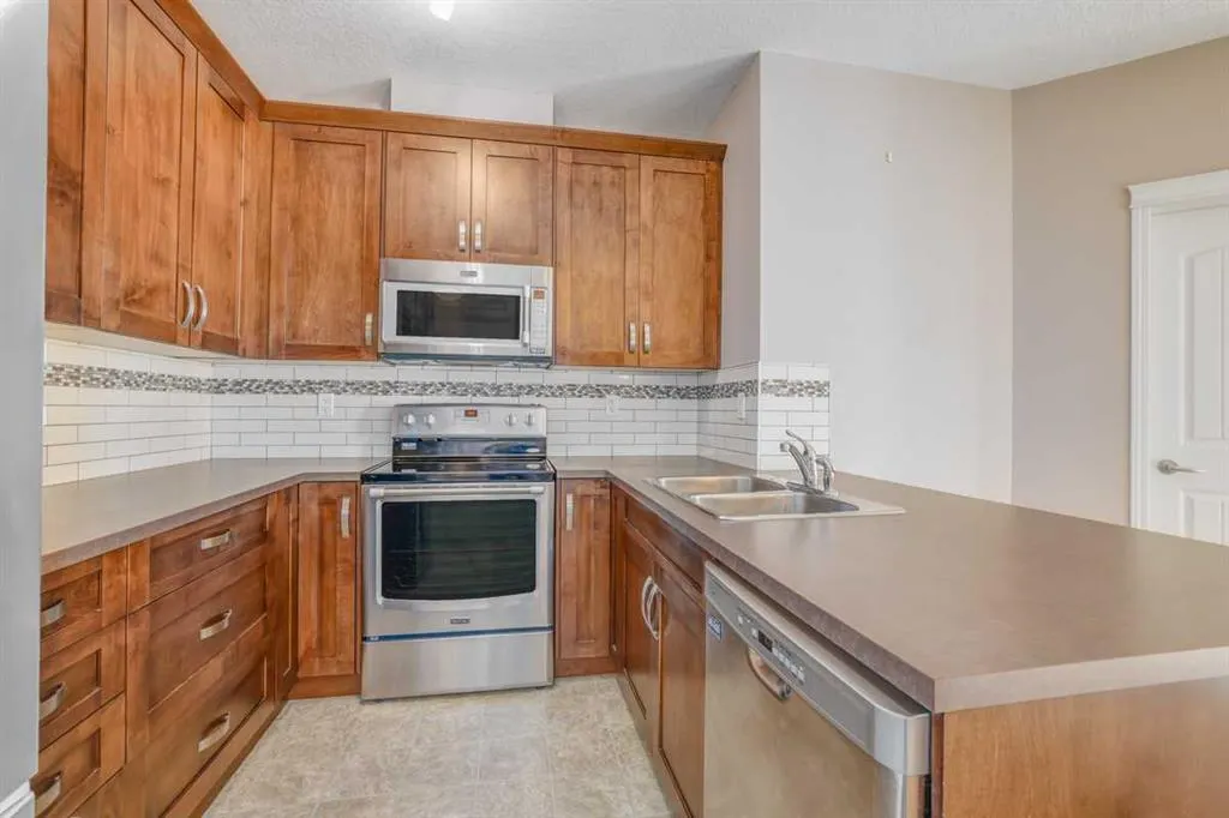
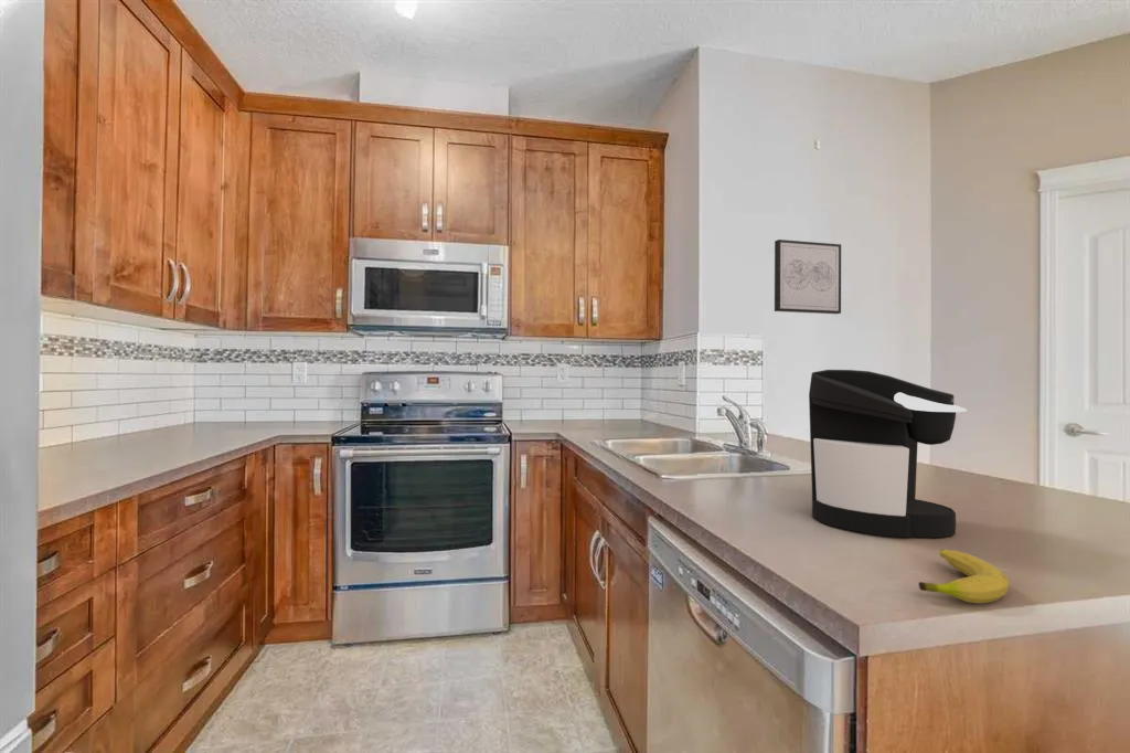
+ coffee maker [808,369,968,539]
+ fruit [918,548,1011,604]
+ wall art [774,238,842,315]
